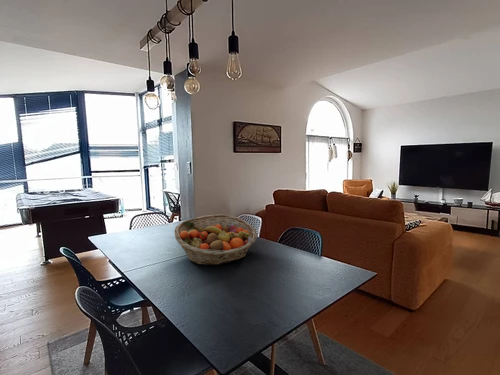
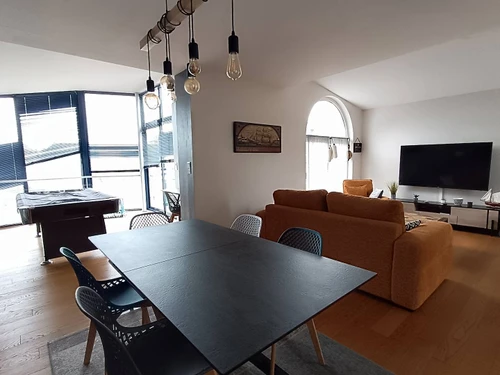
- fruit basket [174,214,258,266]
